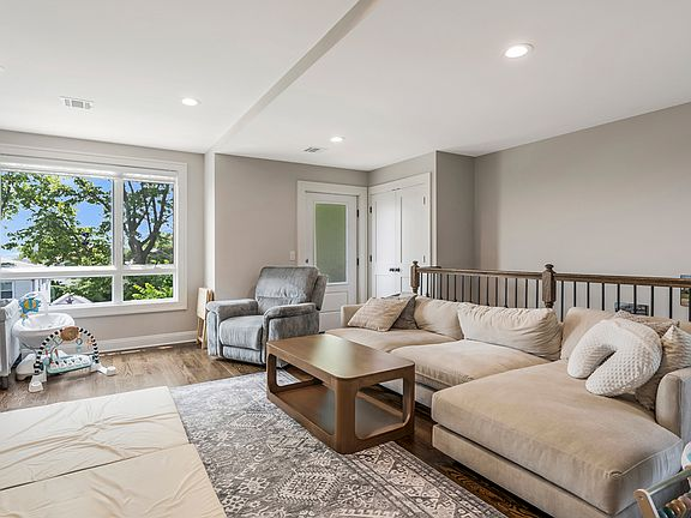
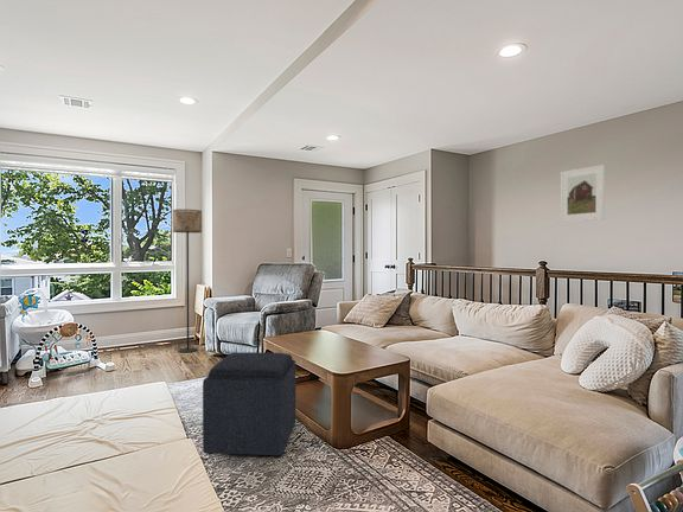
+ ottoman [202,351,296,457]
+ floor lamp [172,209,203,353]
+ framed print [560,164,606,223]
